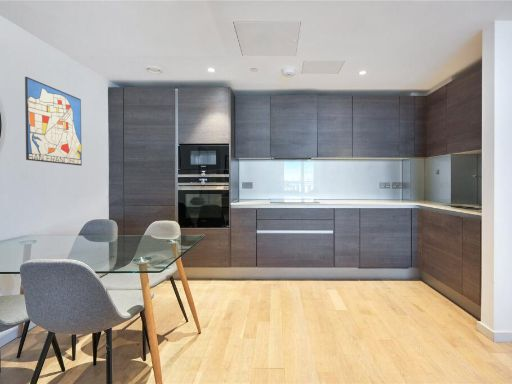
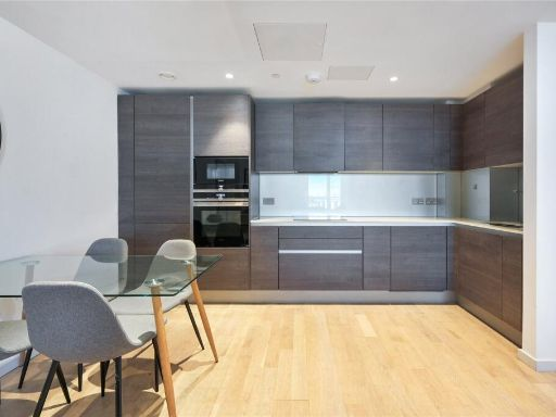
- wall art [24,76,83,167]
